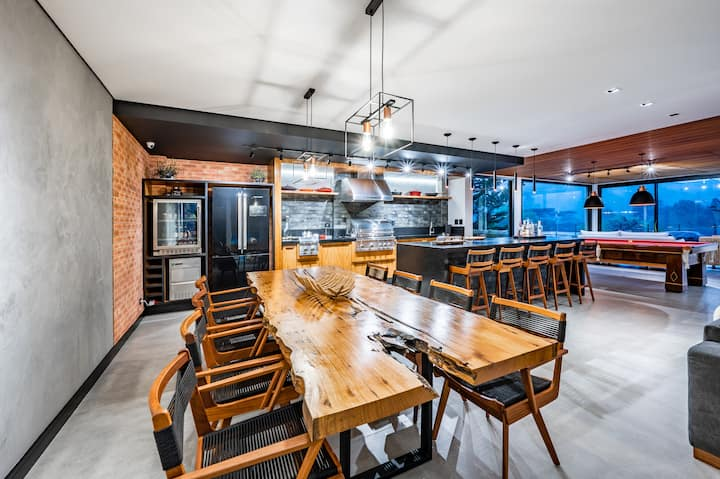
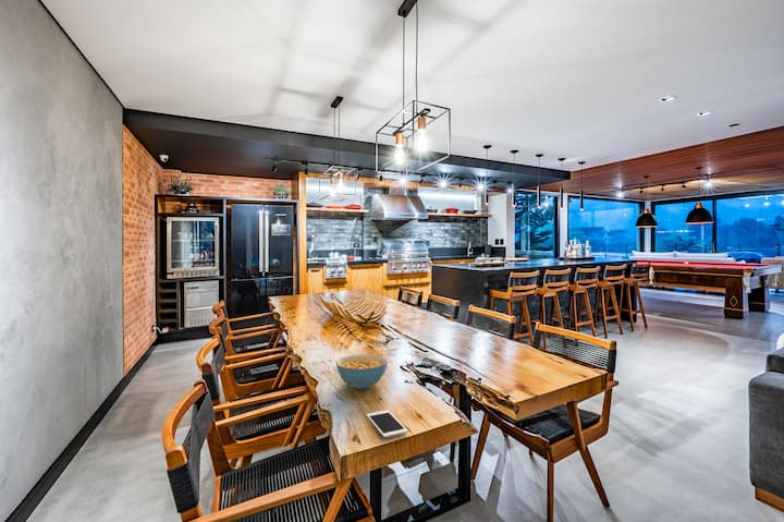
+ cell phone [365,409,409,438]
+ cereal bowl [335,353,389,390]
